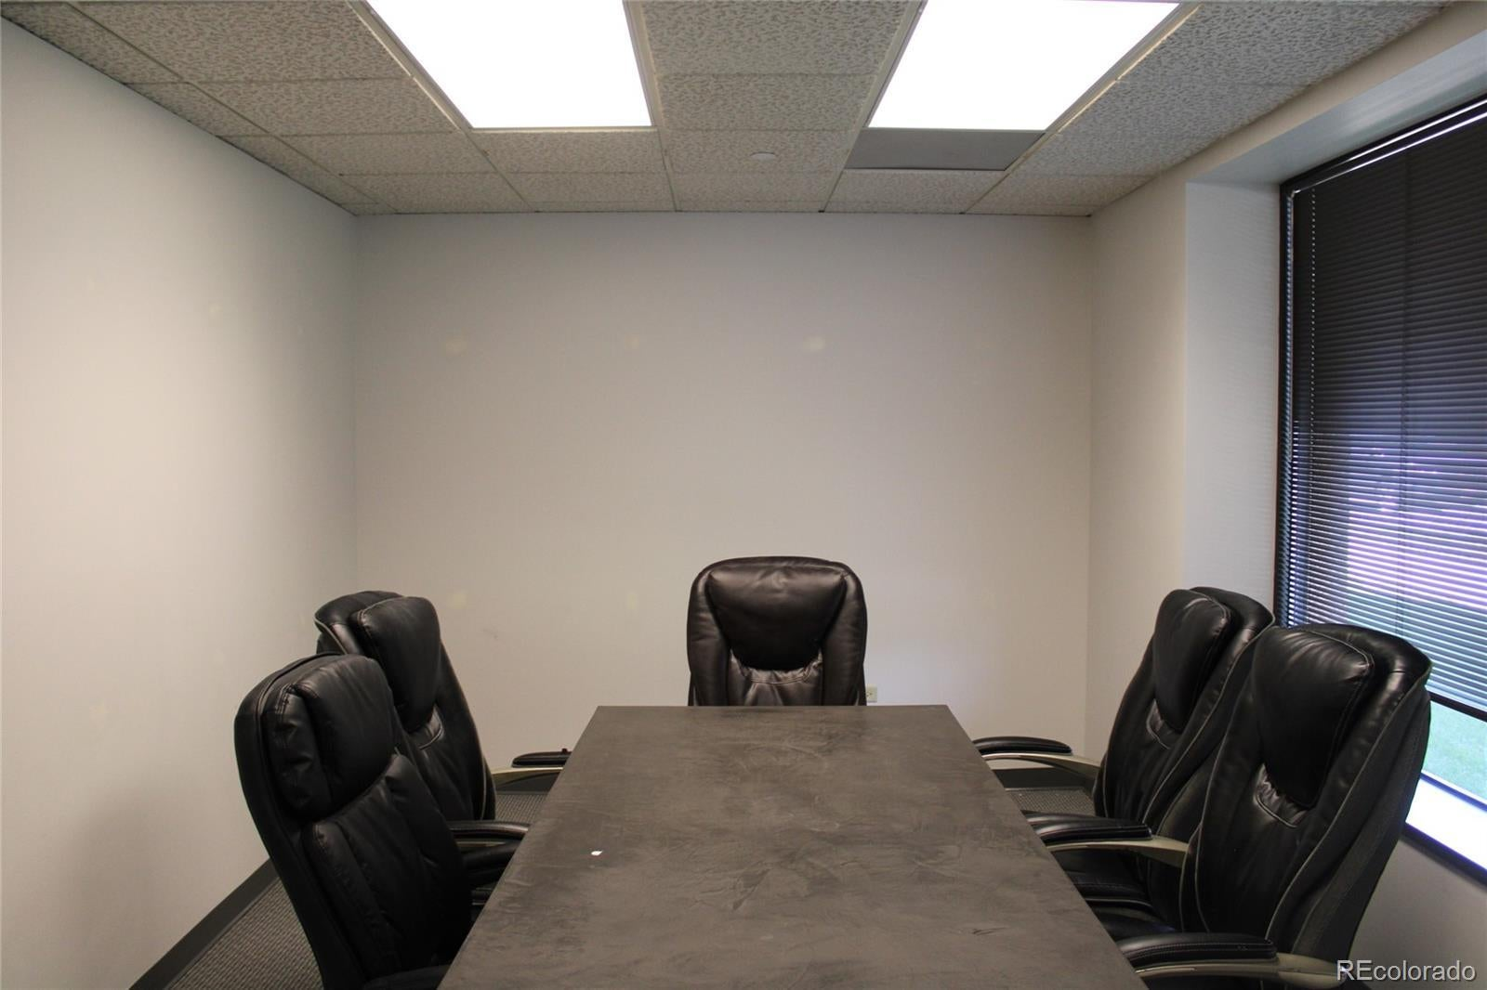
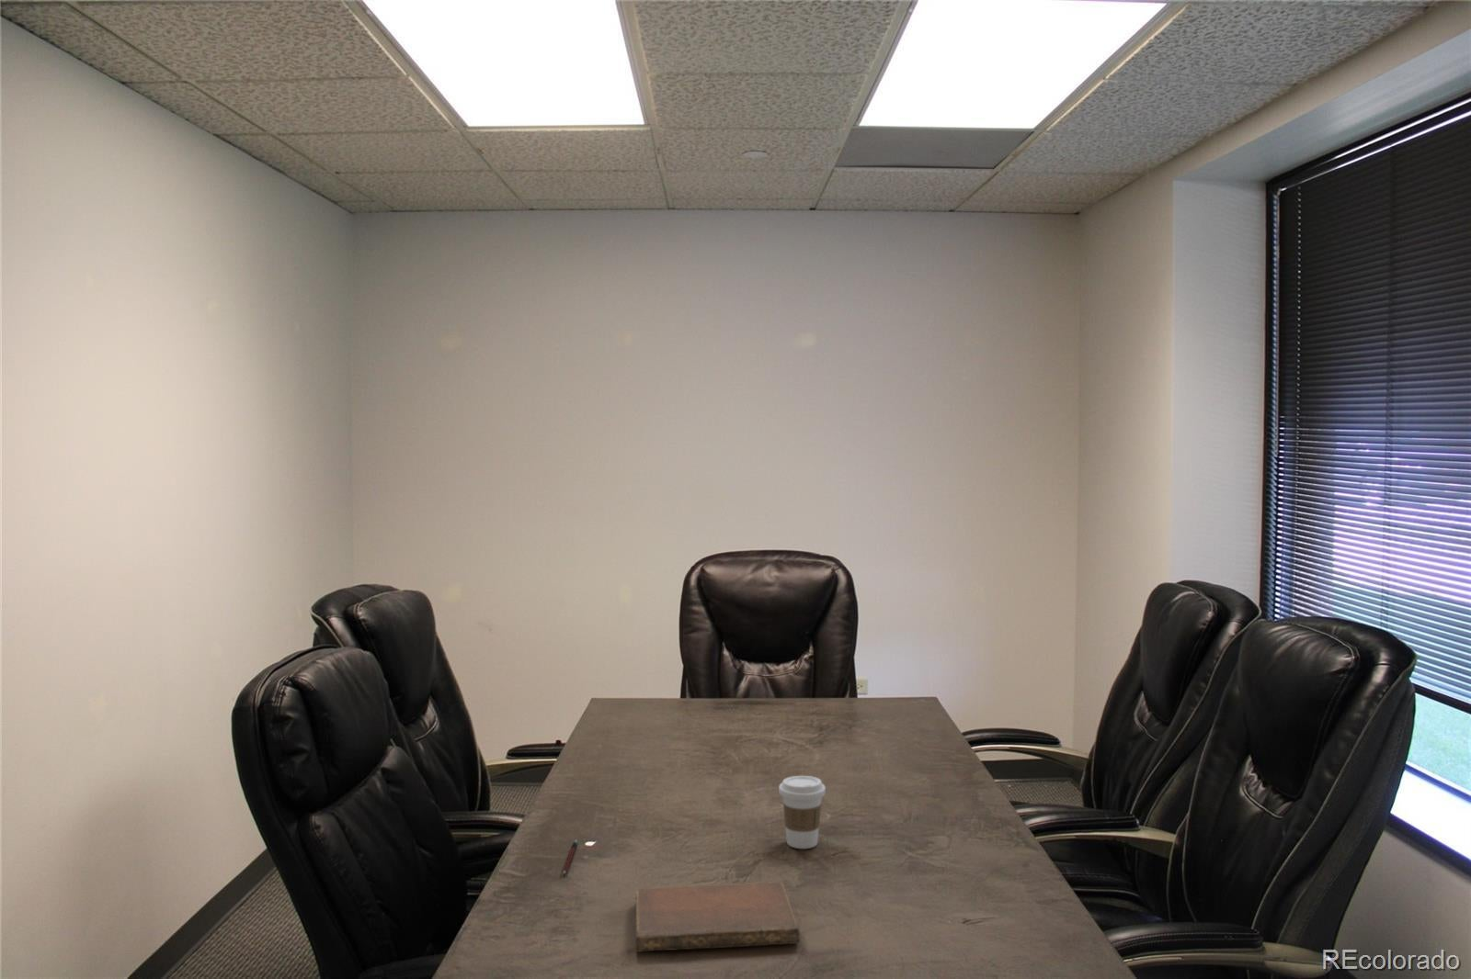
+ notebook [634,881,801,953]
+ pen [562,839,579,875]
+ coffee cup [778,775,827,849]
